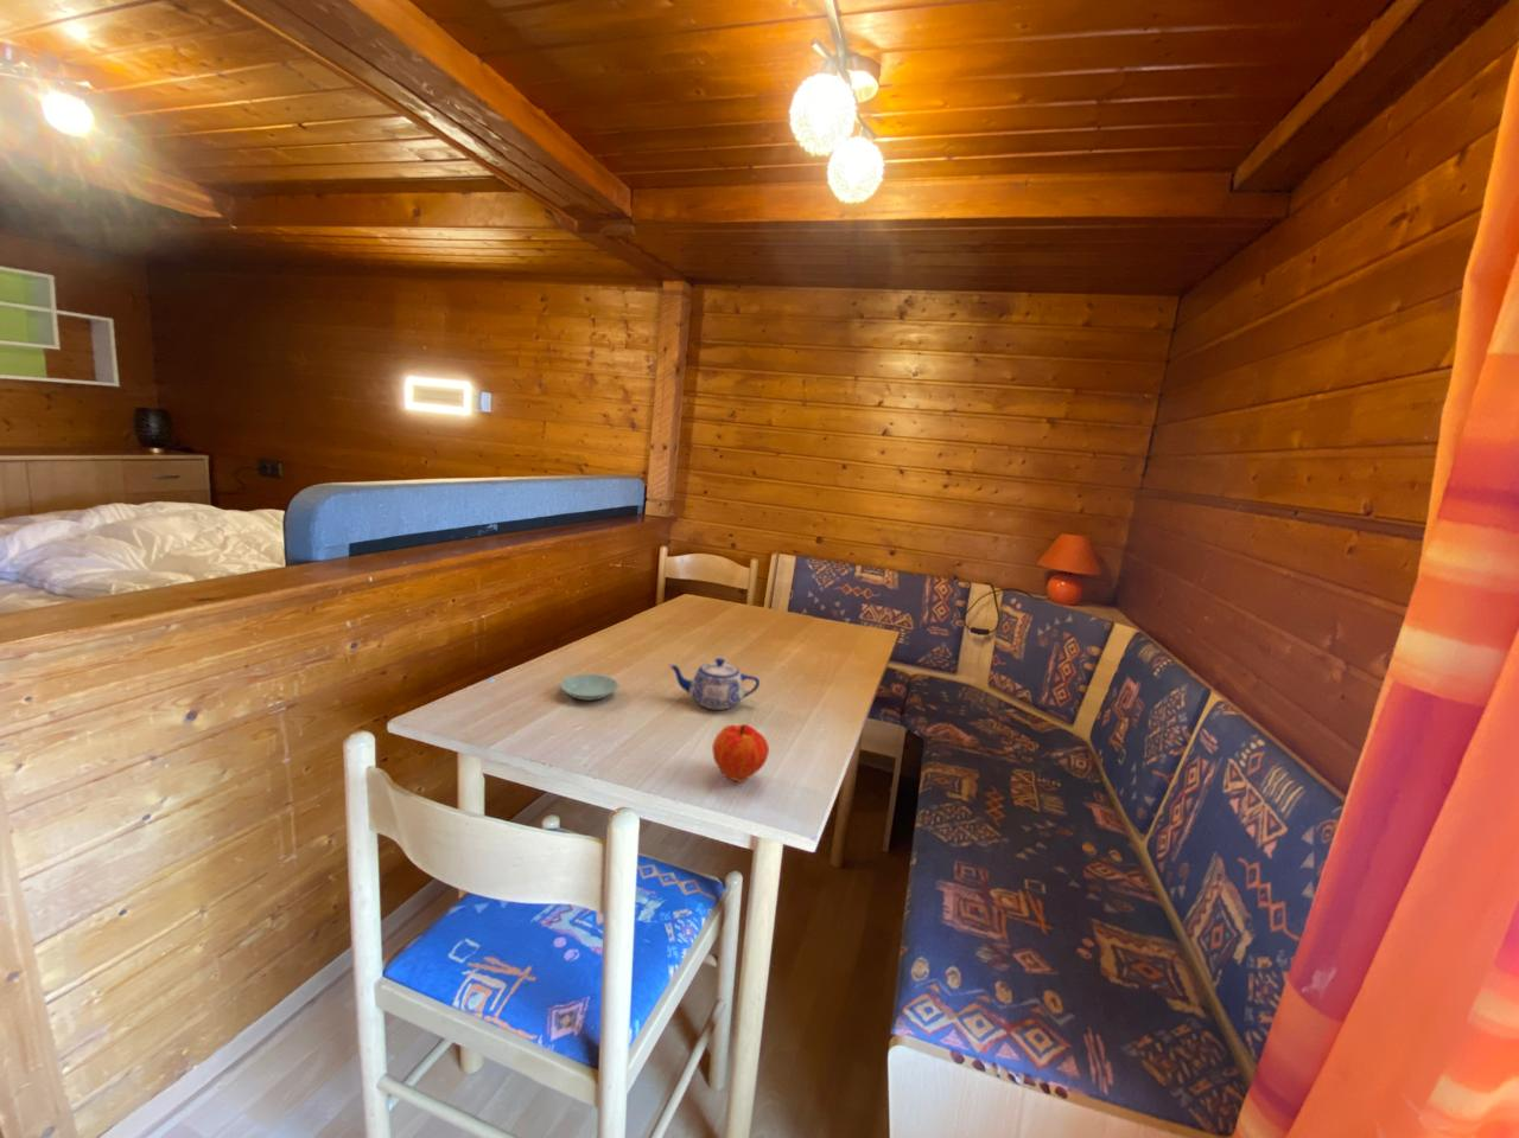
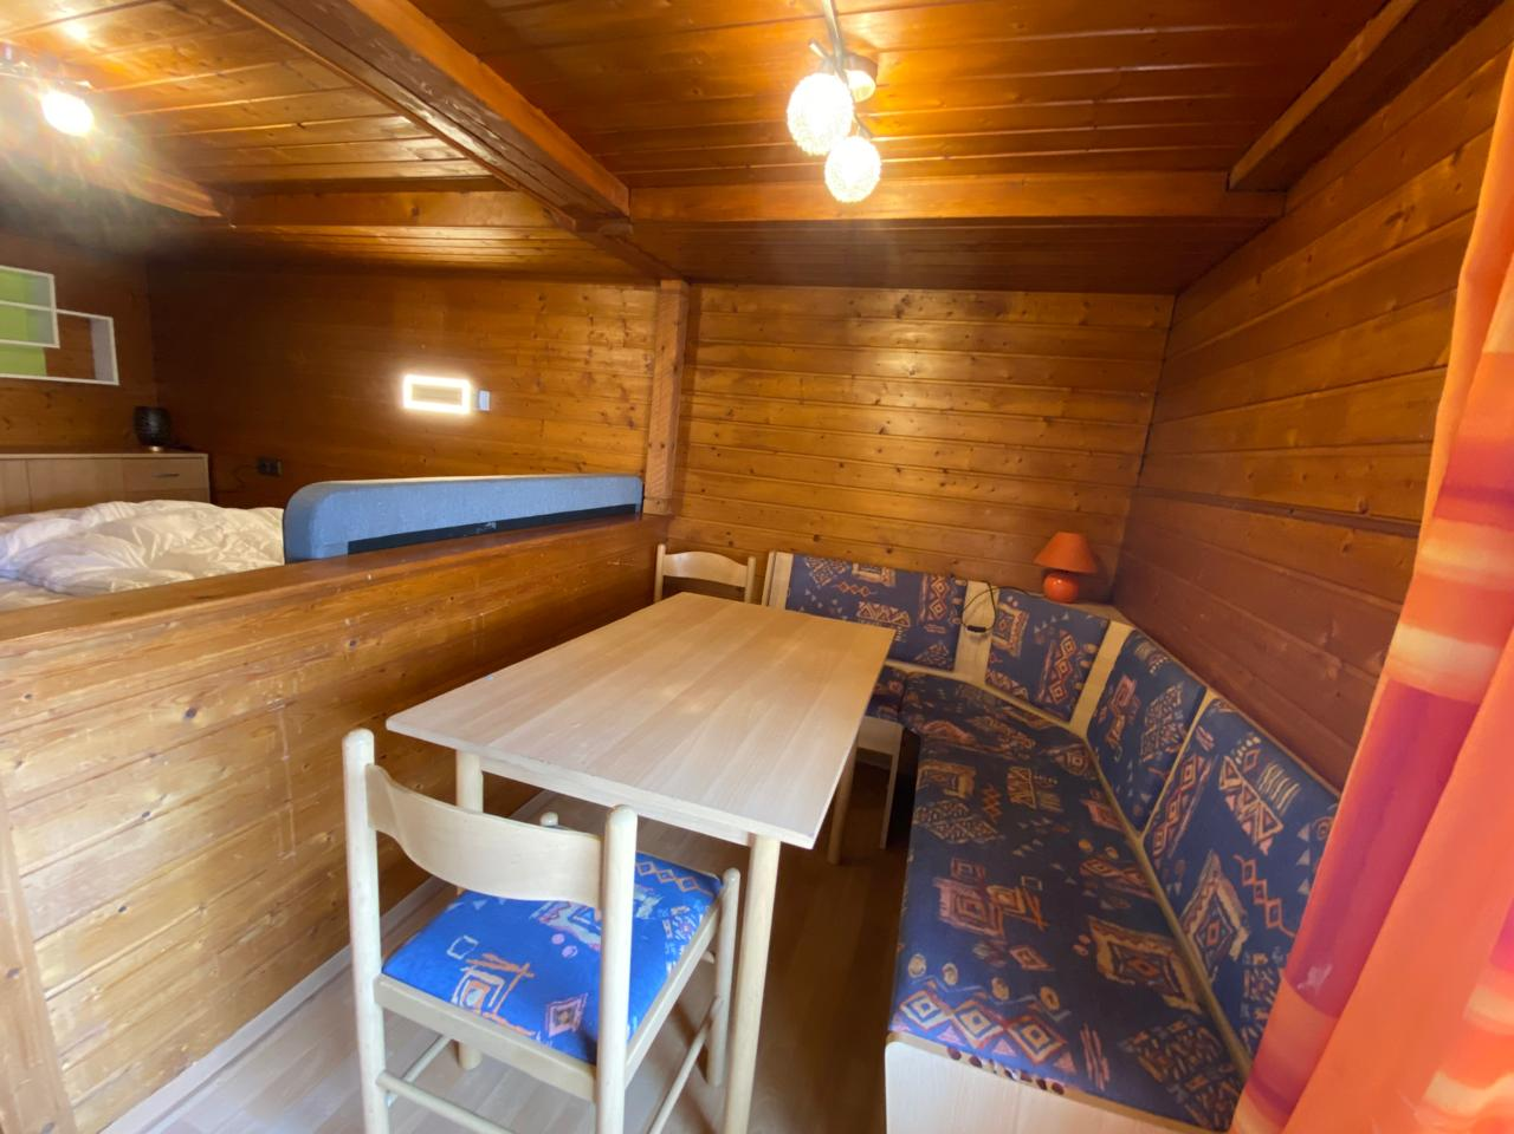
- teapot [667,656,761,711]
- saucer [559,673,620,702]
- fruit [710,723,770,783]
